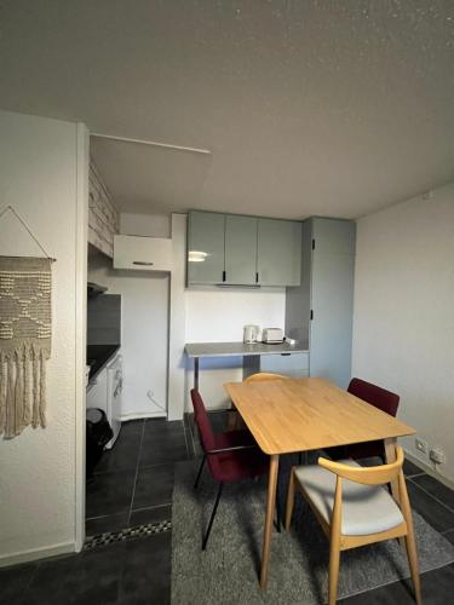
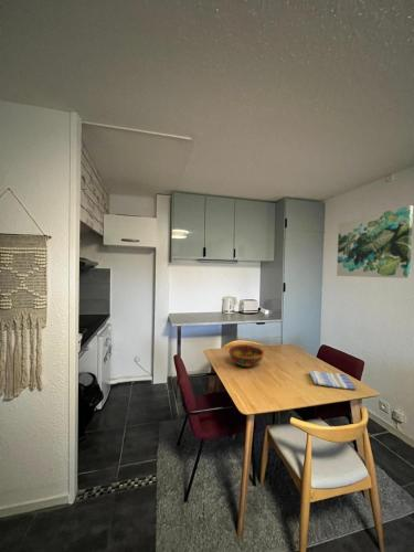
+ bowl [227,343,265,368]
+ wall art [336,204,414,279]
+ dish towel [308,369,358,391]
